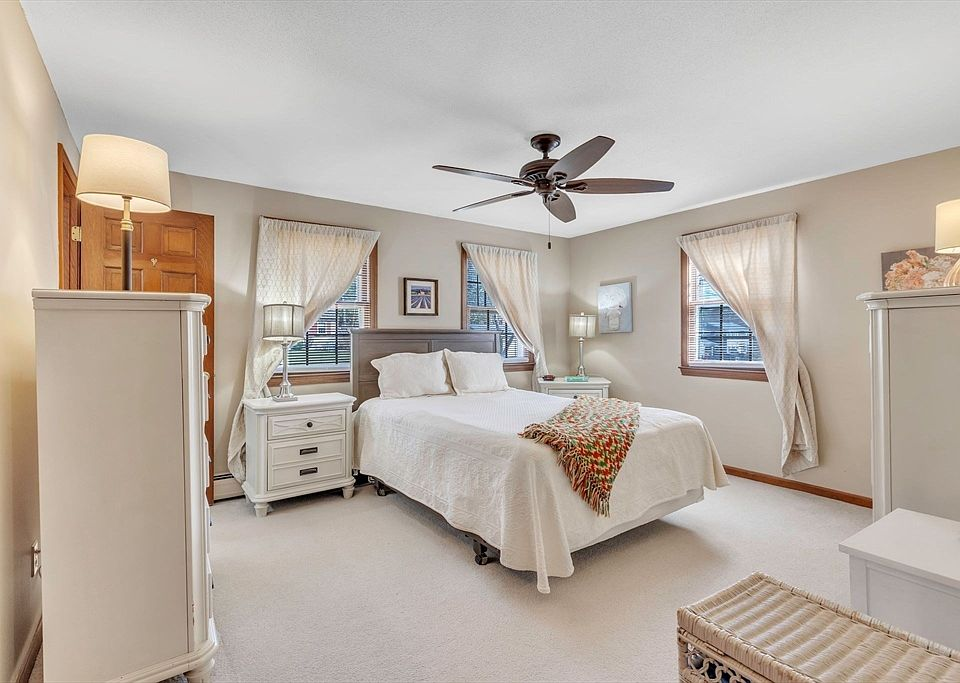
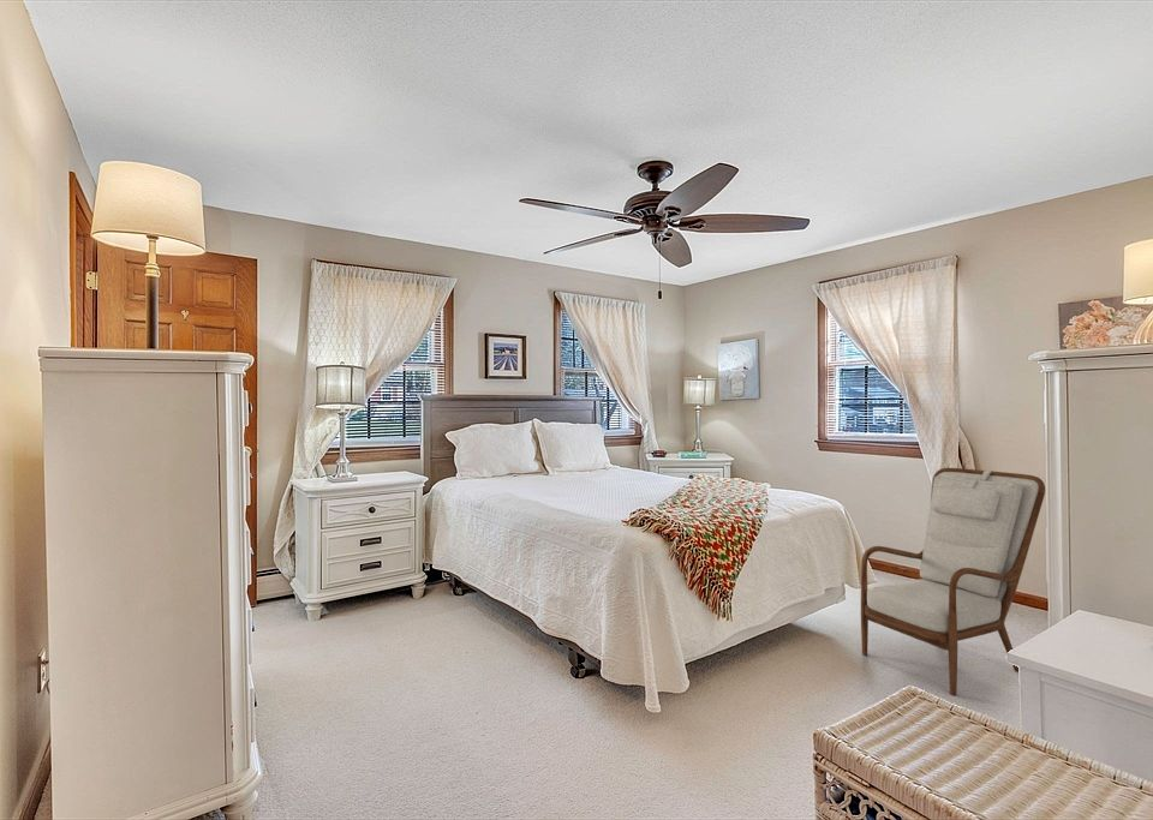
+ armchair [860,467,1046,696]
